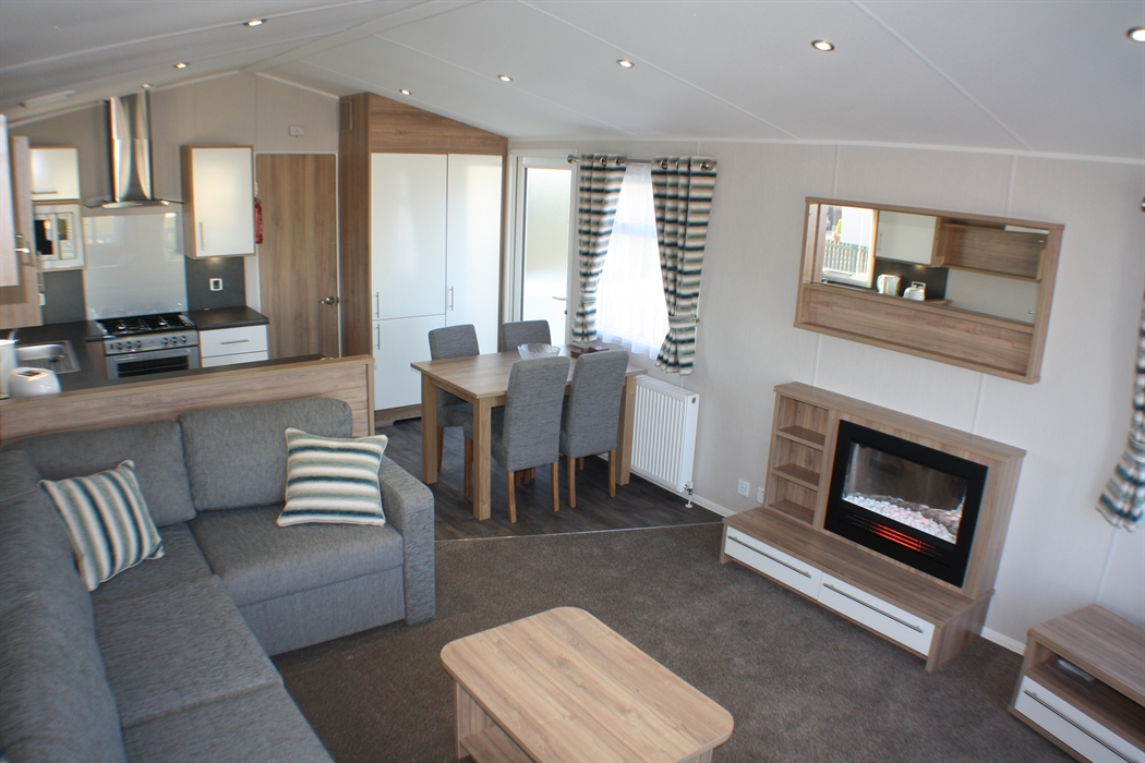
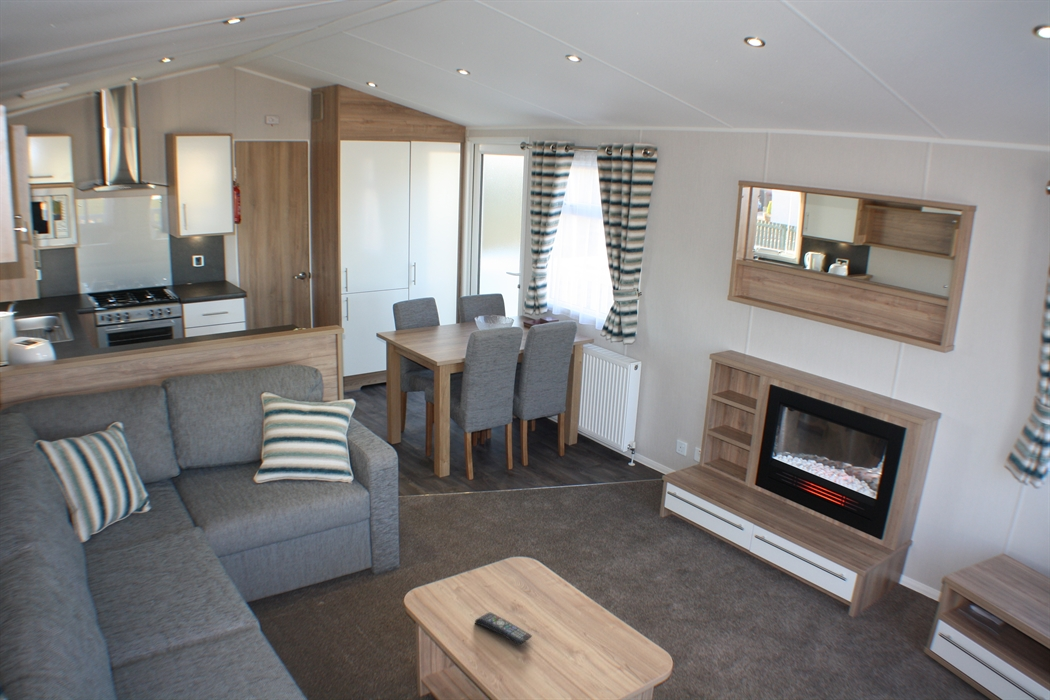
+ remote control [474,612,533,646]
